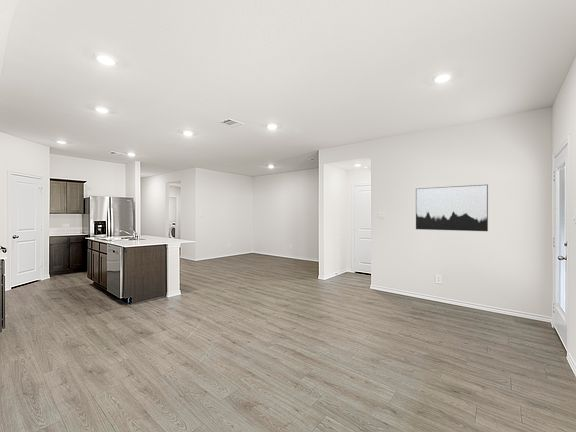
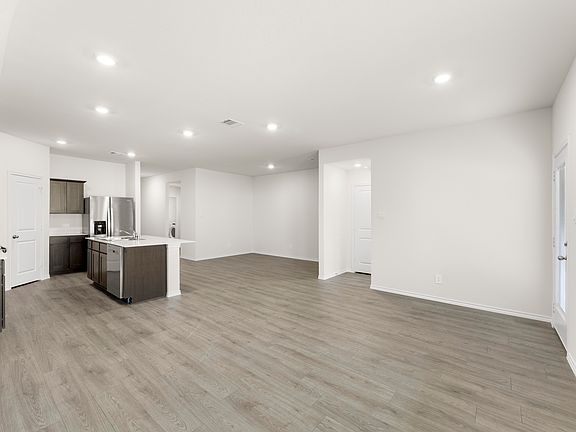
- wall art [415,184,489,232]
